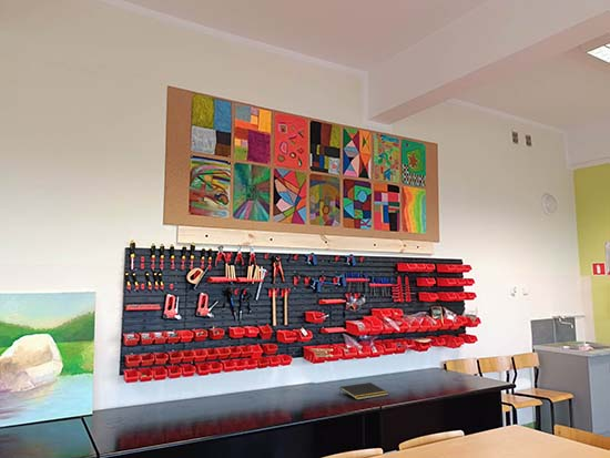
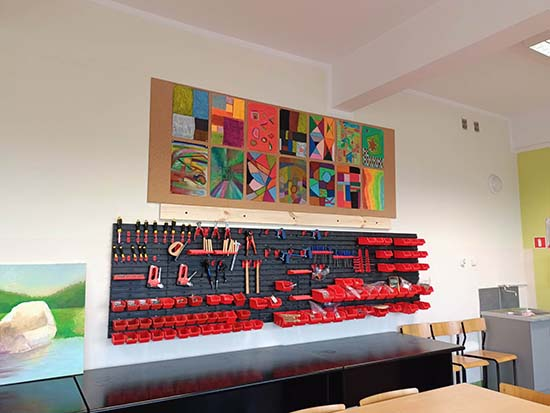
- notepad [338,381,389,401]
